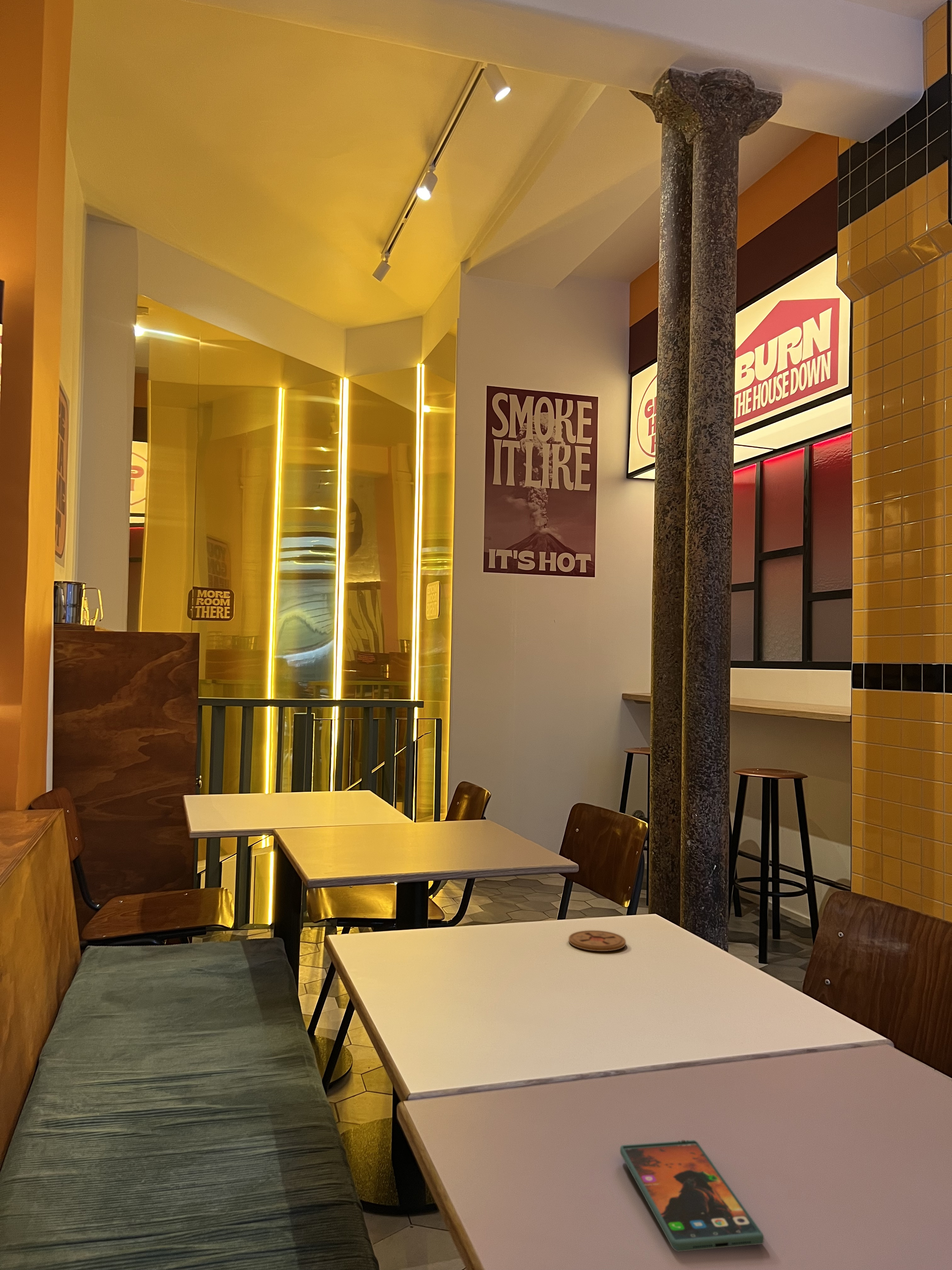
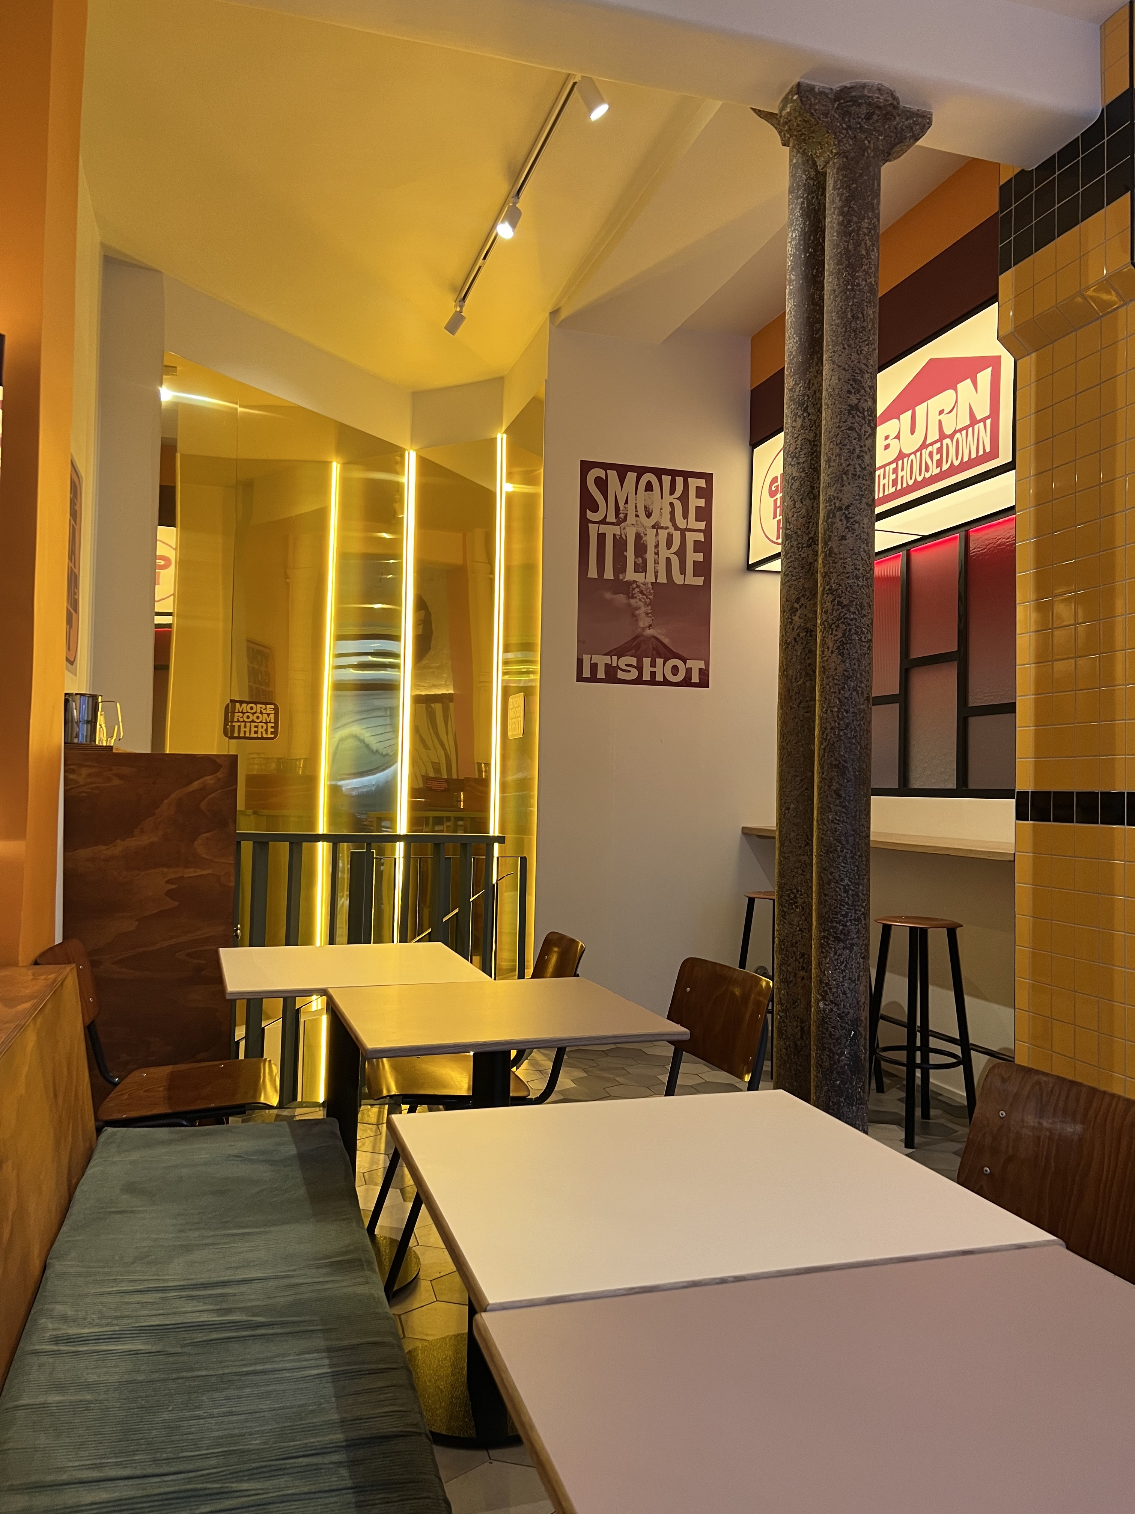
- coaster [568,930,626,952]
- smartphone [620,1140,764,1252]
